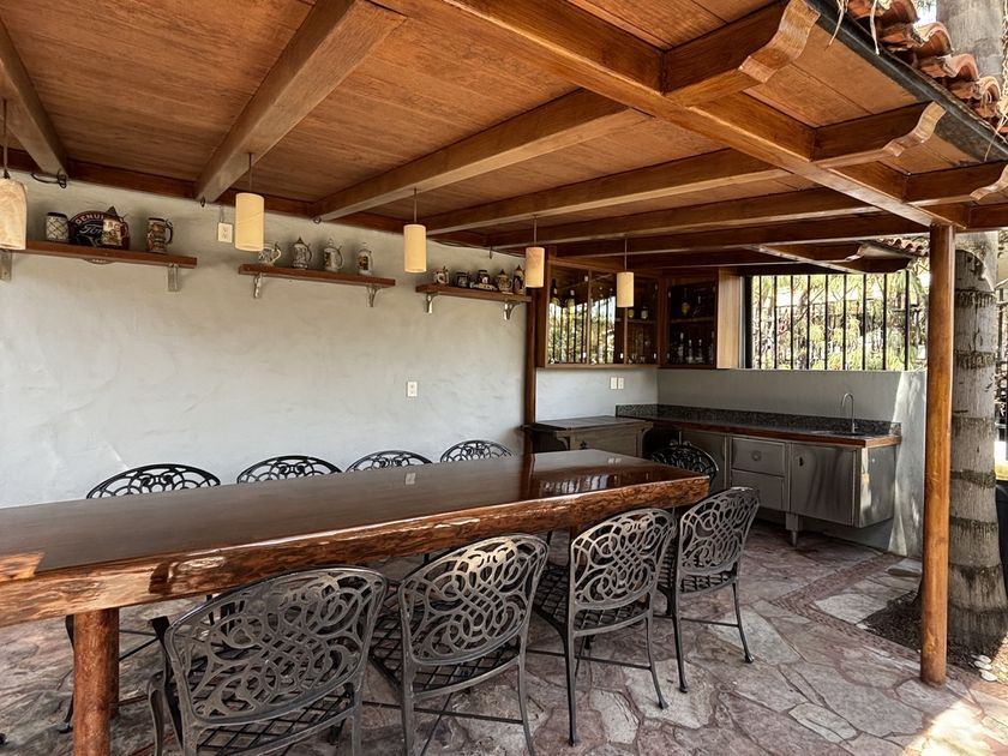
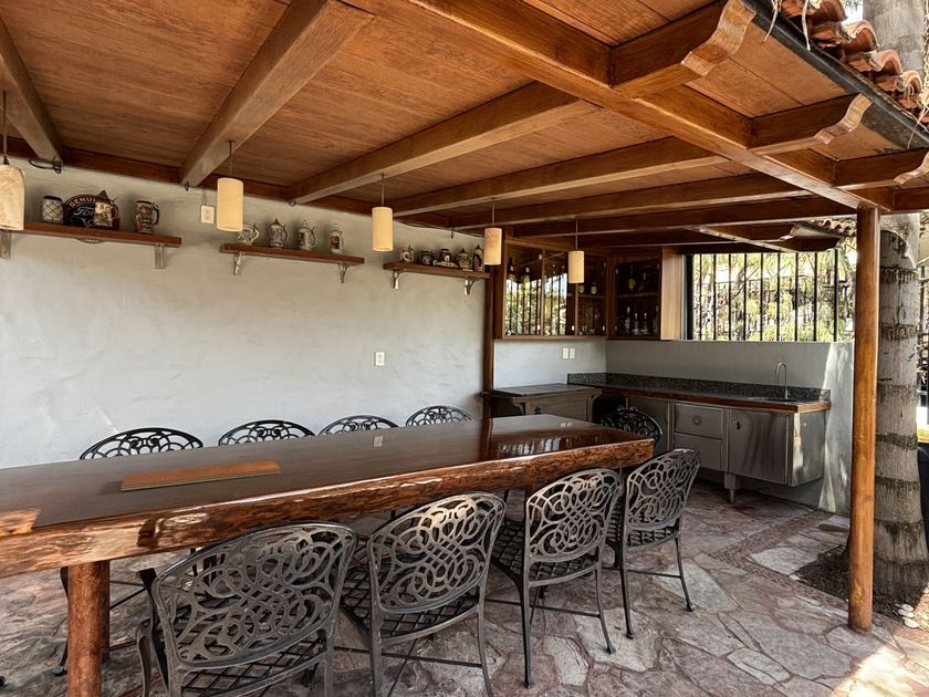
+ chopping board [121,459,282,491]
